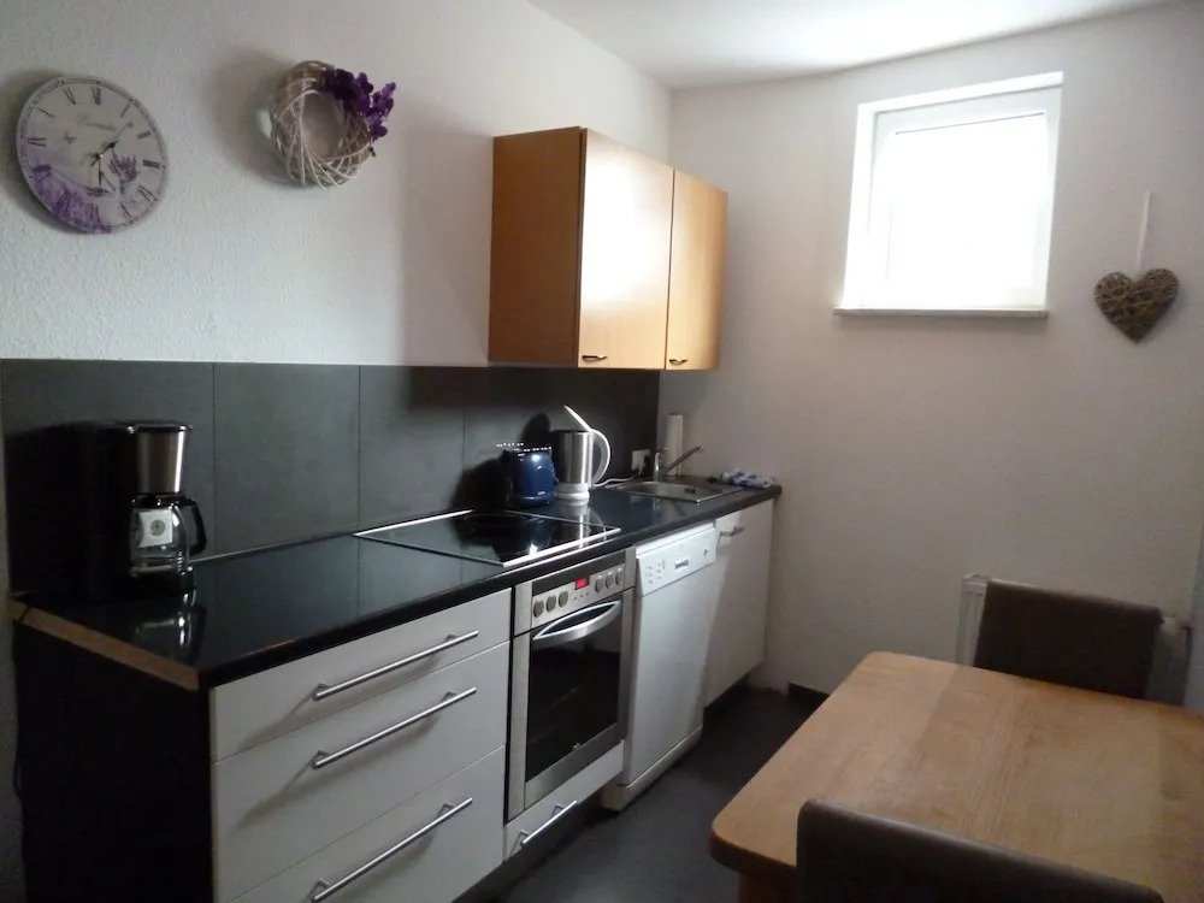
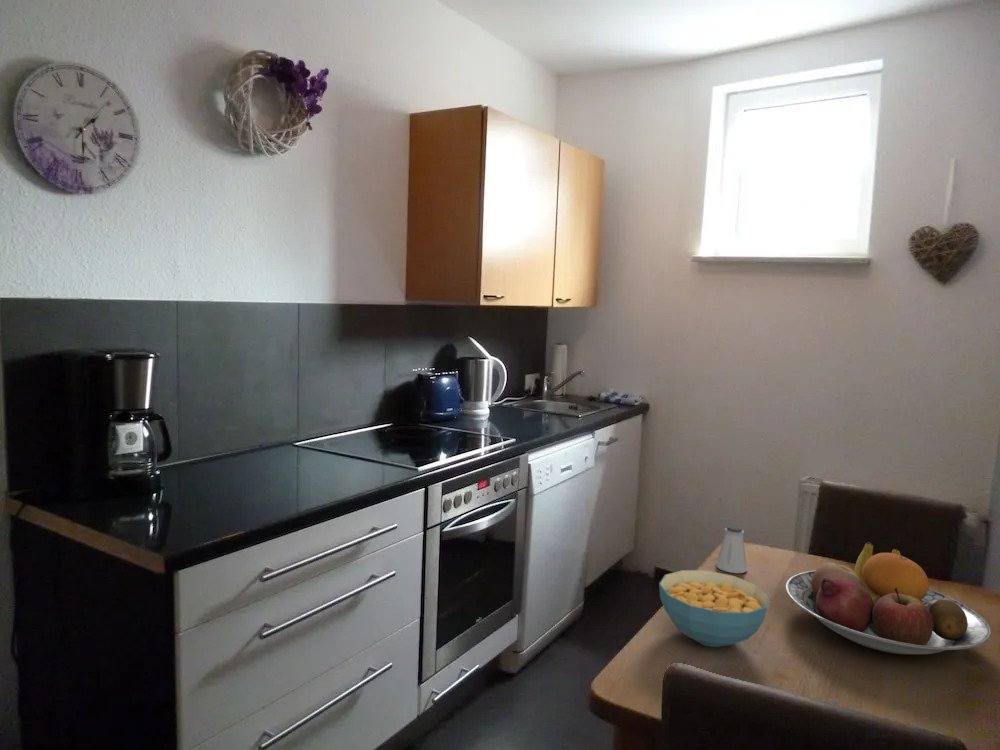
+ saltshaker [715,524,748,574]
+ cereal bowl [658,569,770,648]
+ fruit bowl [785,541,992,656]
